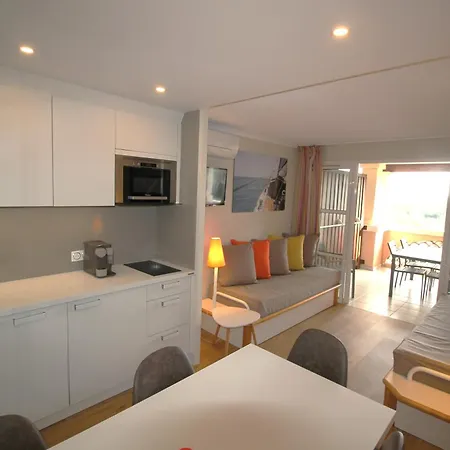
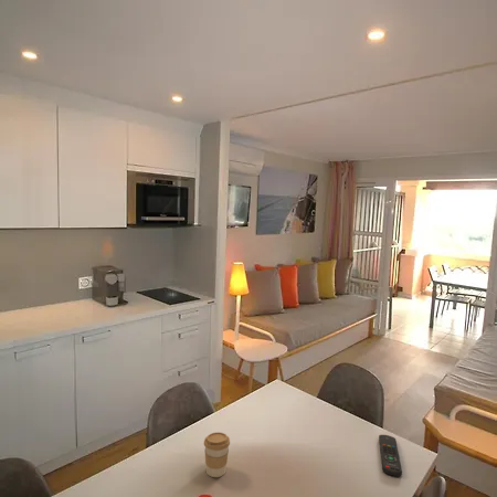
+ coffee cup [203,431,231,478]
+ remote control [378,434,403,477]
